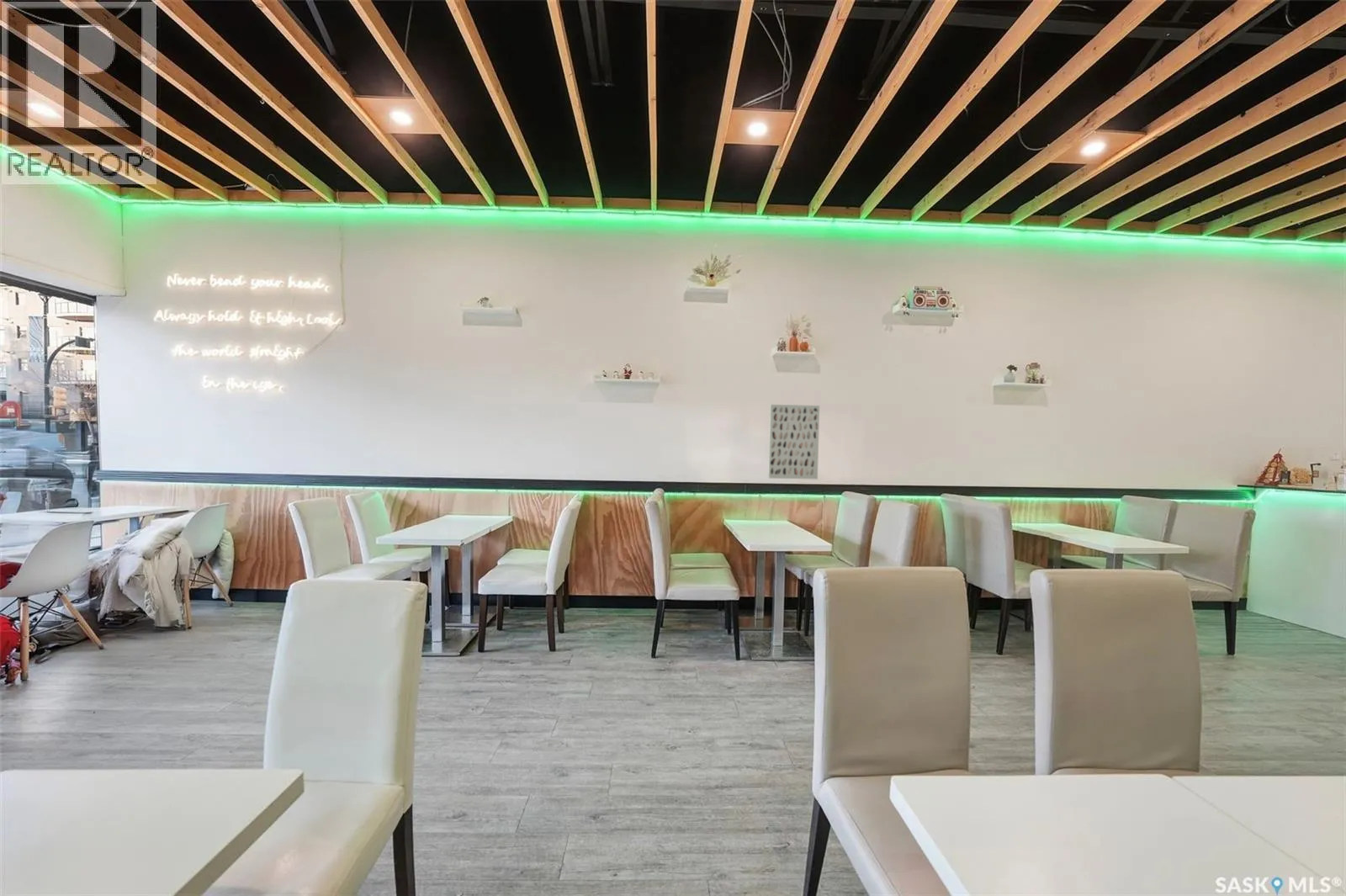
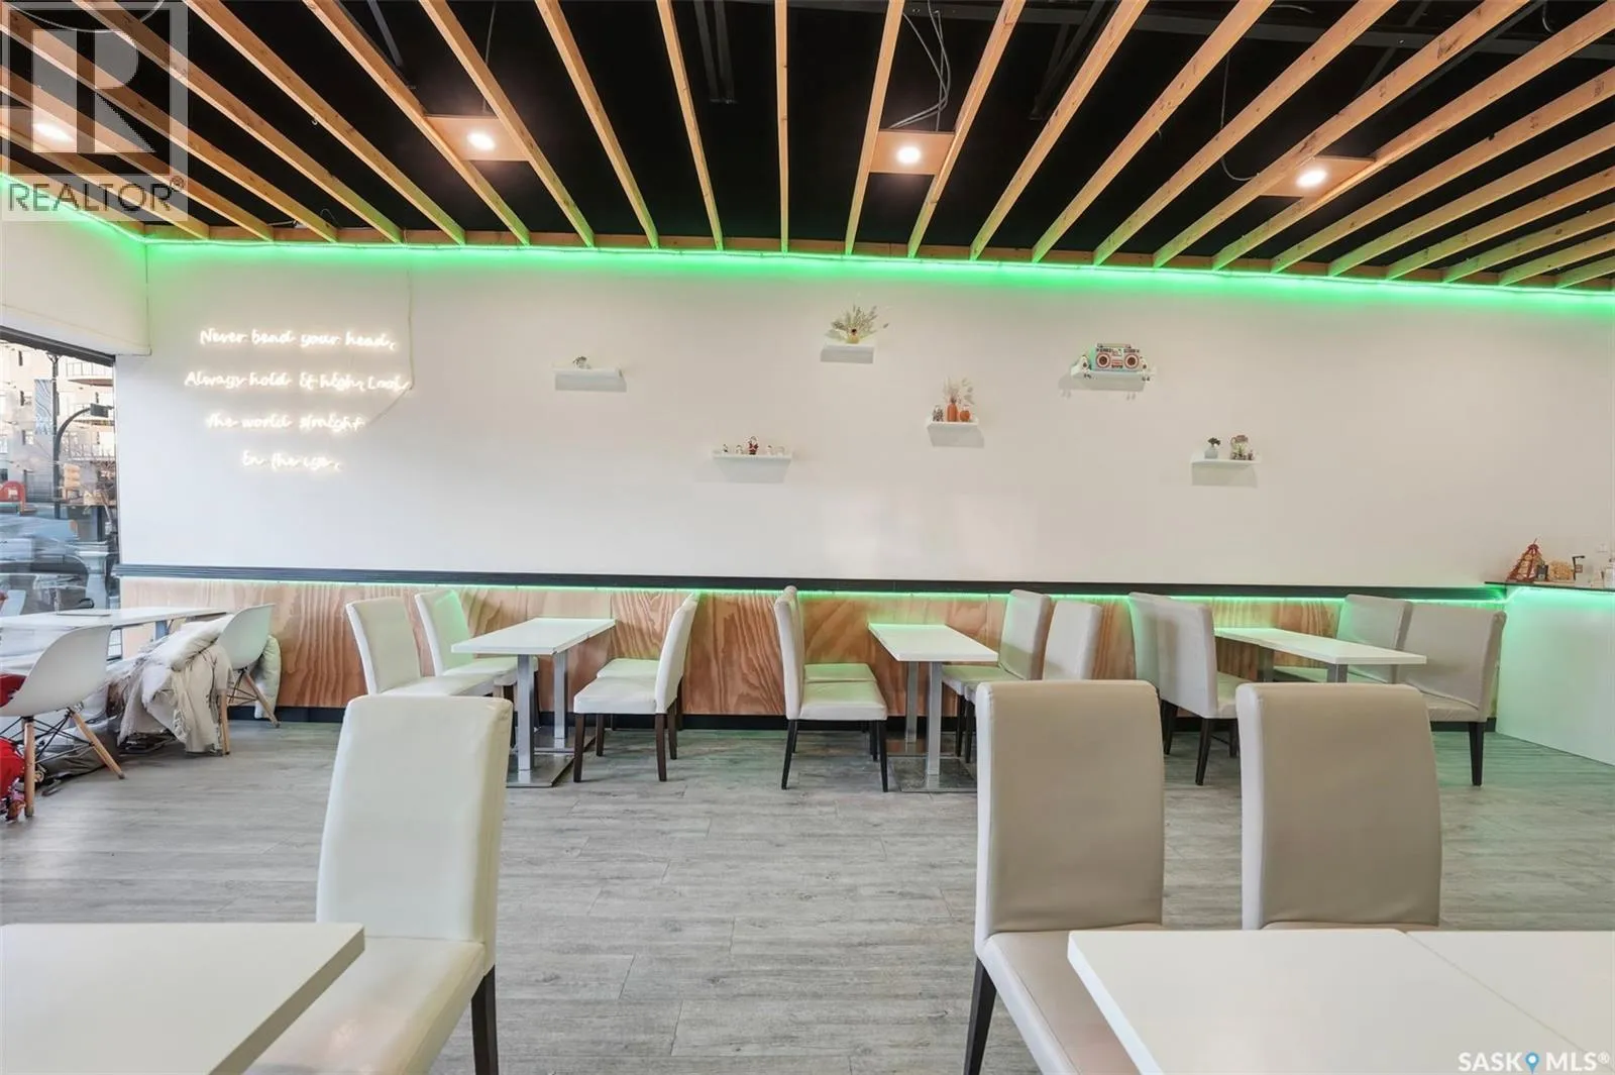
- wall art [767,404,820,480]
